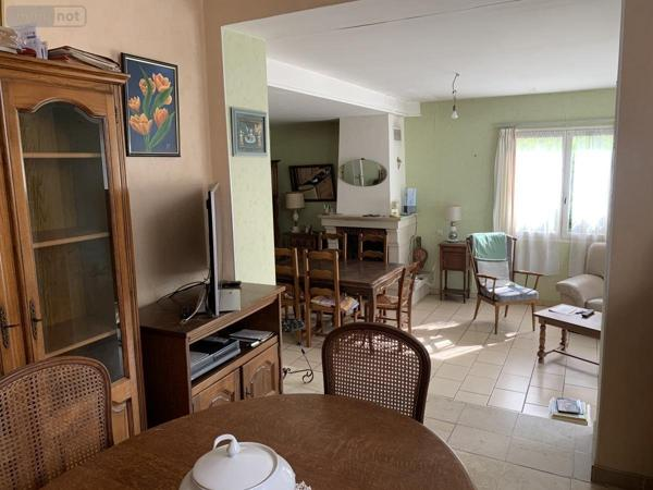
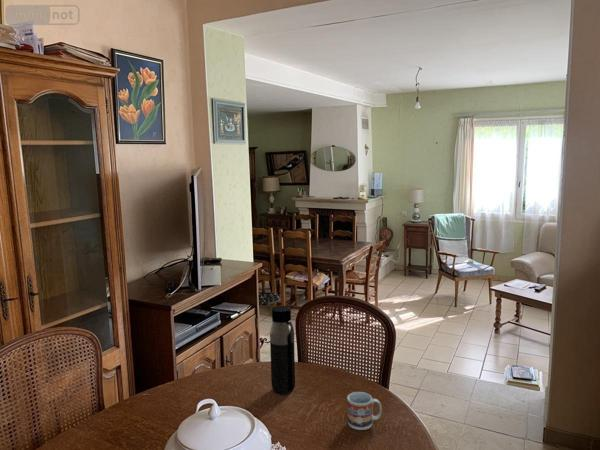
+ water bottle [269,305,296,395]
+ cup [346,391,383,431]
